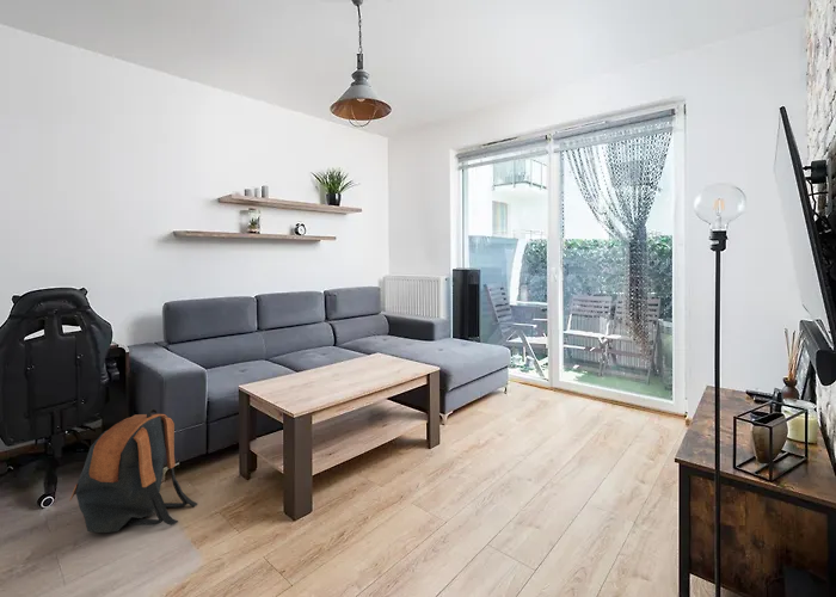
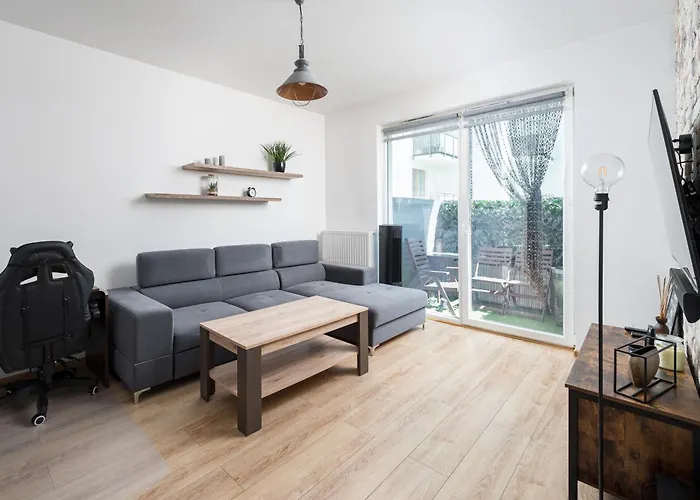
- backpack [68,408,198,534]
